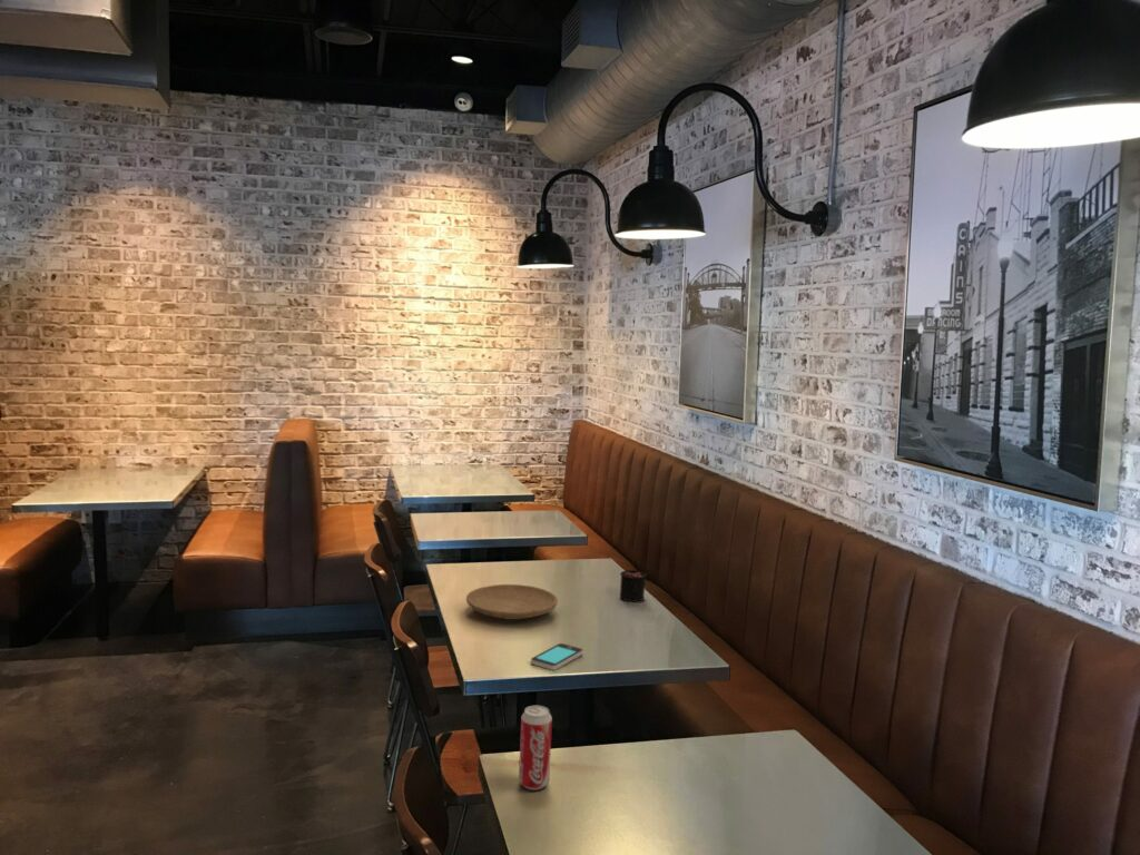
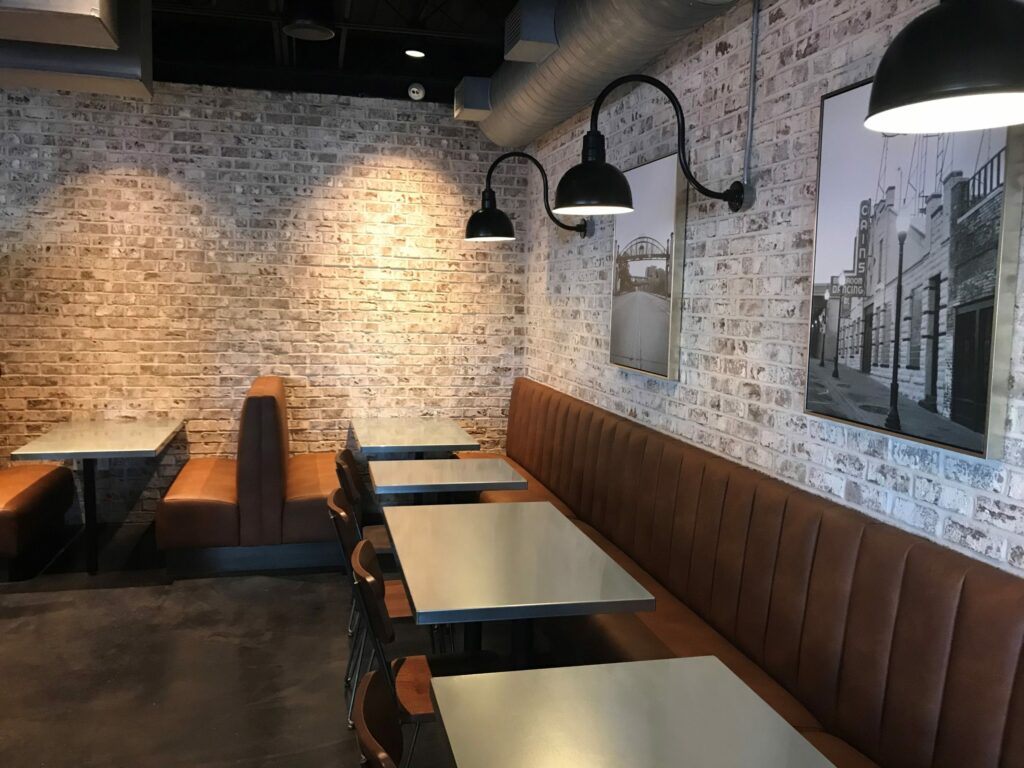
- smartphone [530,642,583,671]
- candle [619,559,647,602]
- beverage can [518,705,553,790]
- plate [465,583,559,621]
